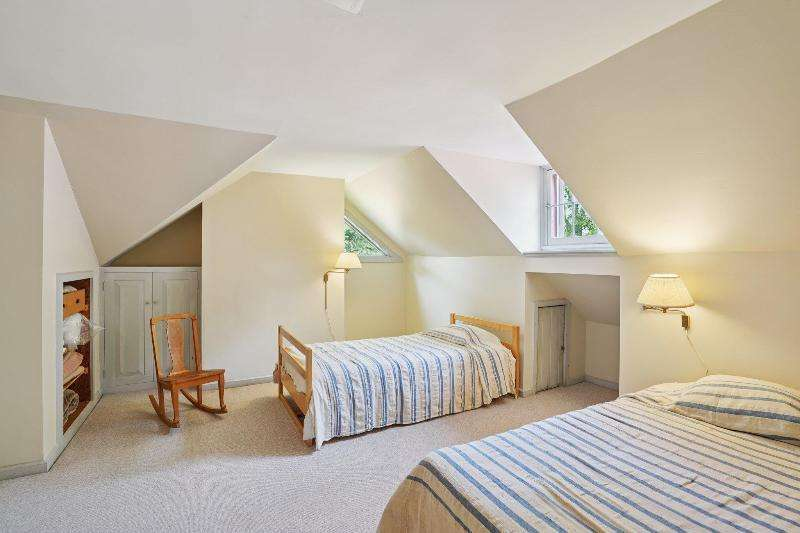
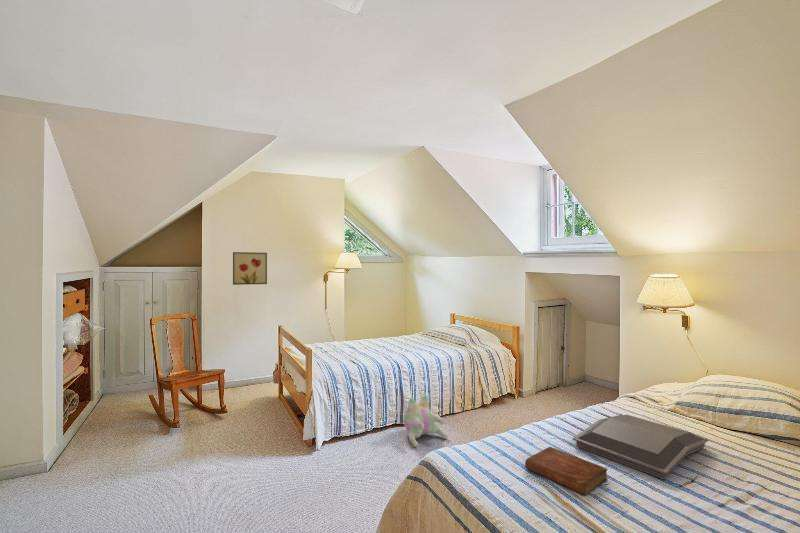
+ plush toy [402,394,449,448]
+ bible [524,446,608,496]
+ serving tray [572,414,710,480]
+ wall art [232,251,268,286]
